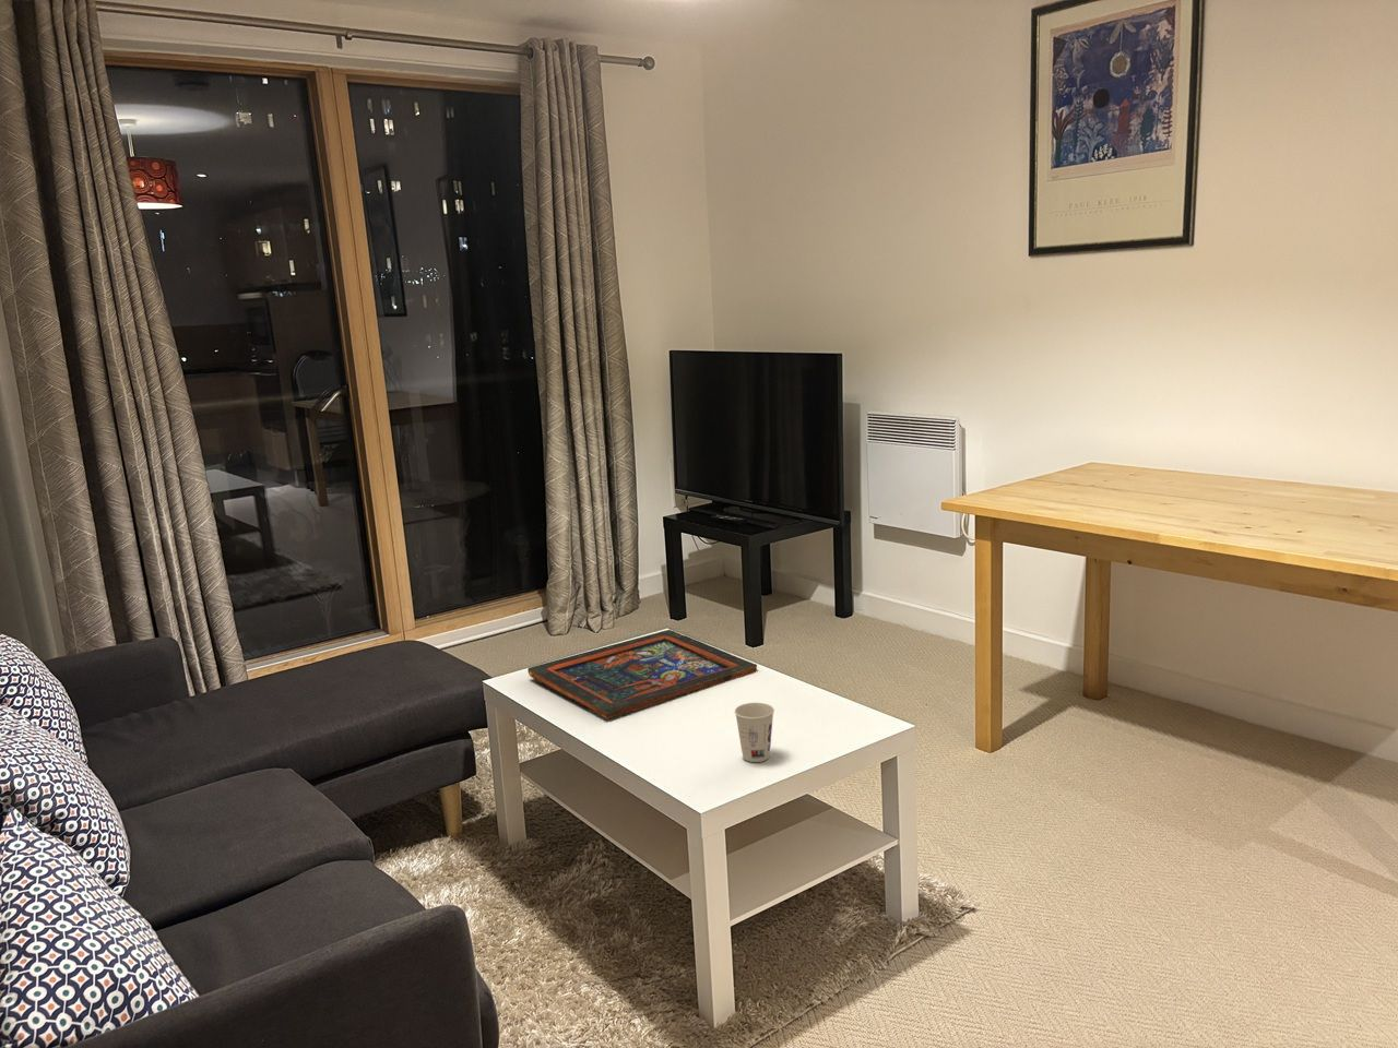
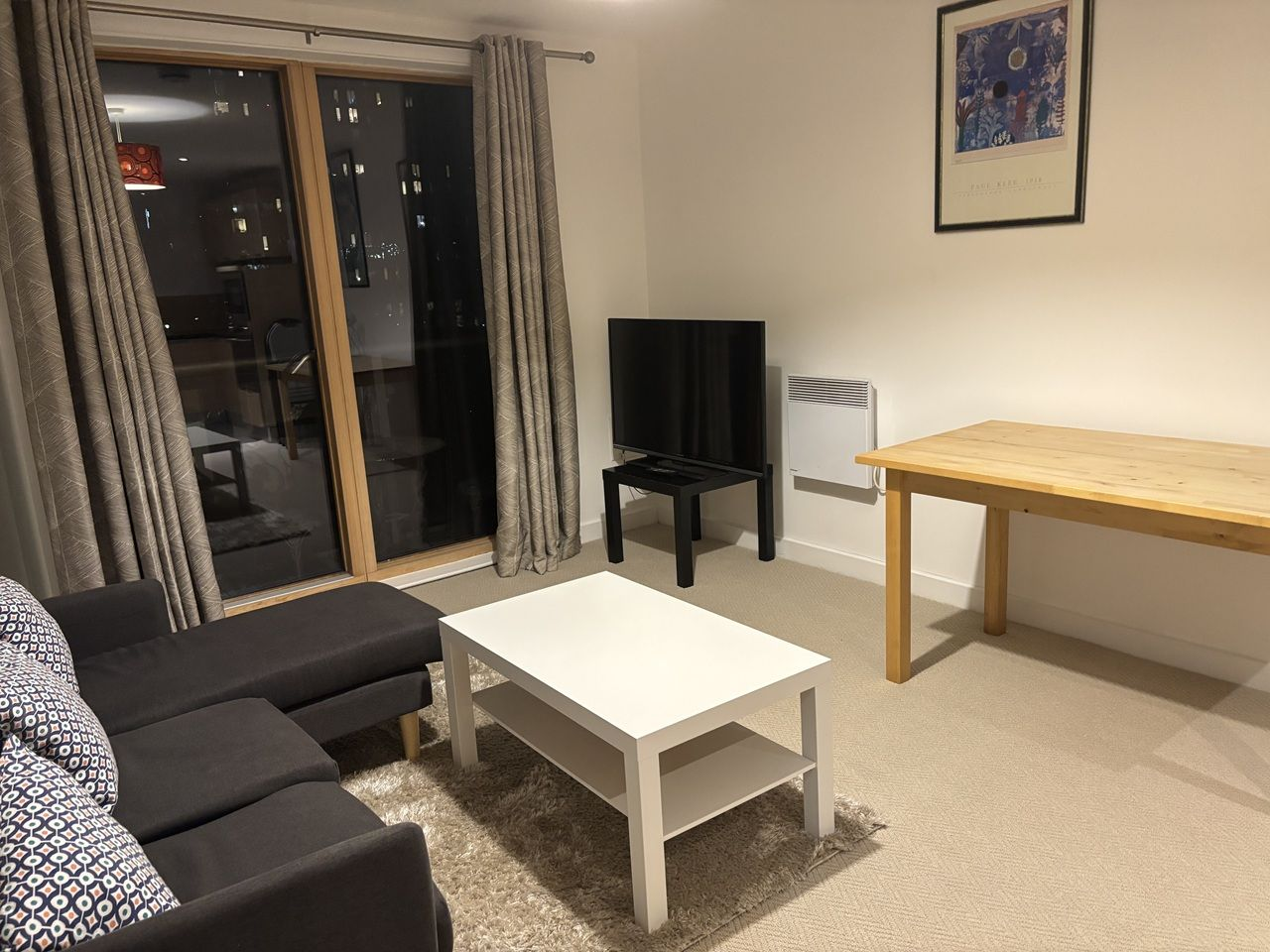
- religious icon [526,629,758,720]
- cup [734,702,775,763]
